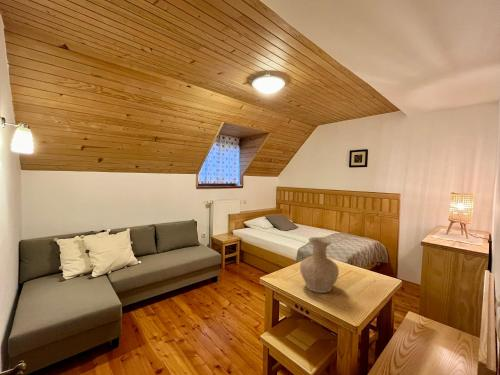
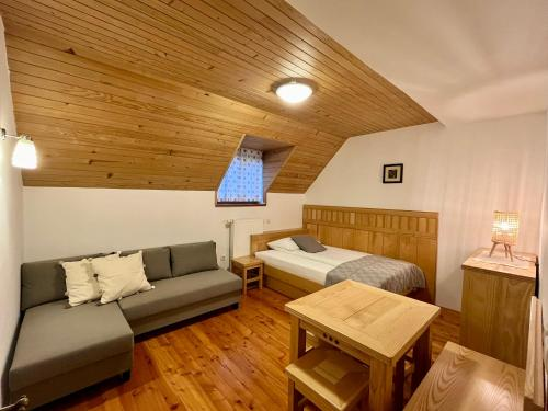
- vase [299,236,340,294]
